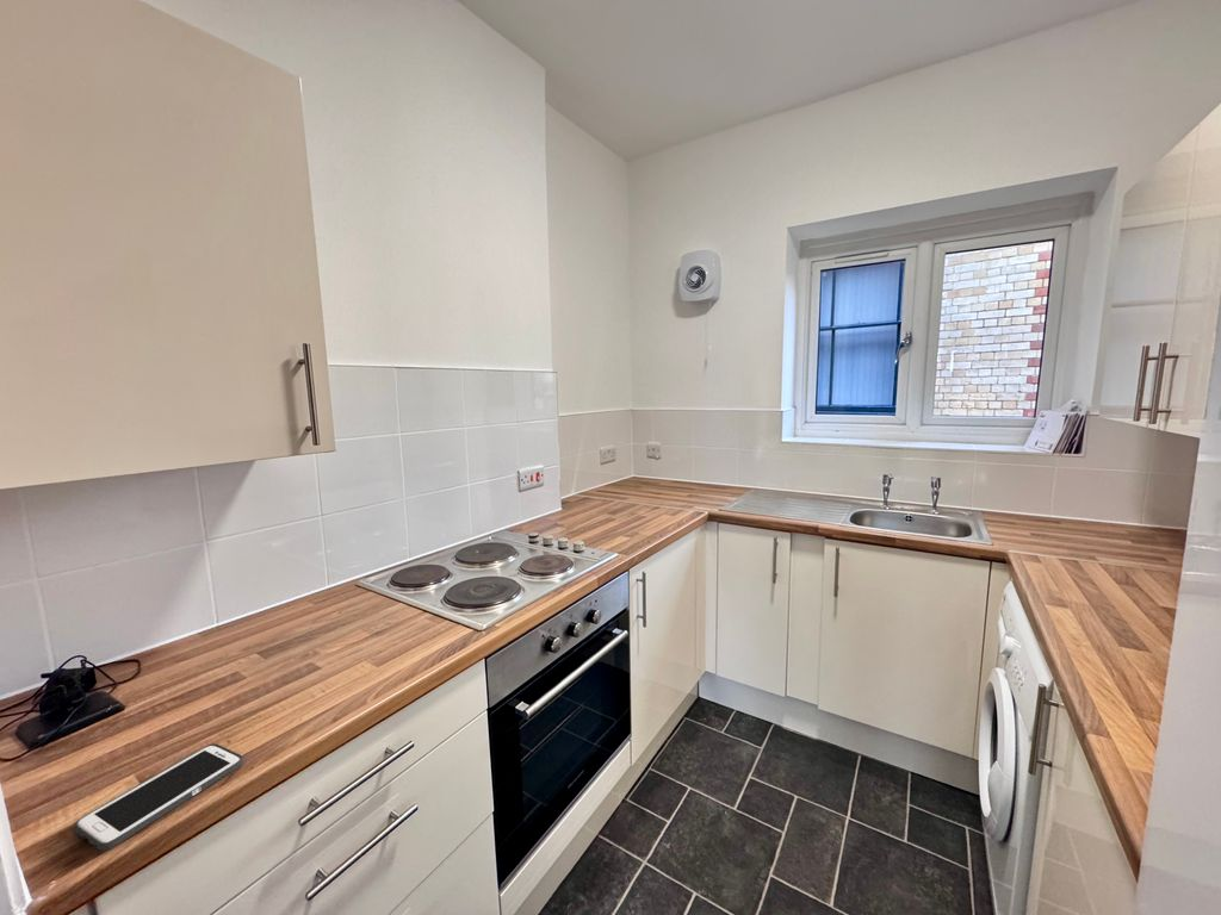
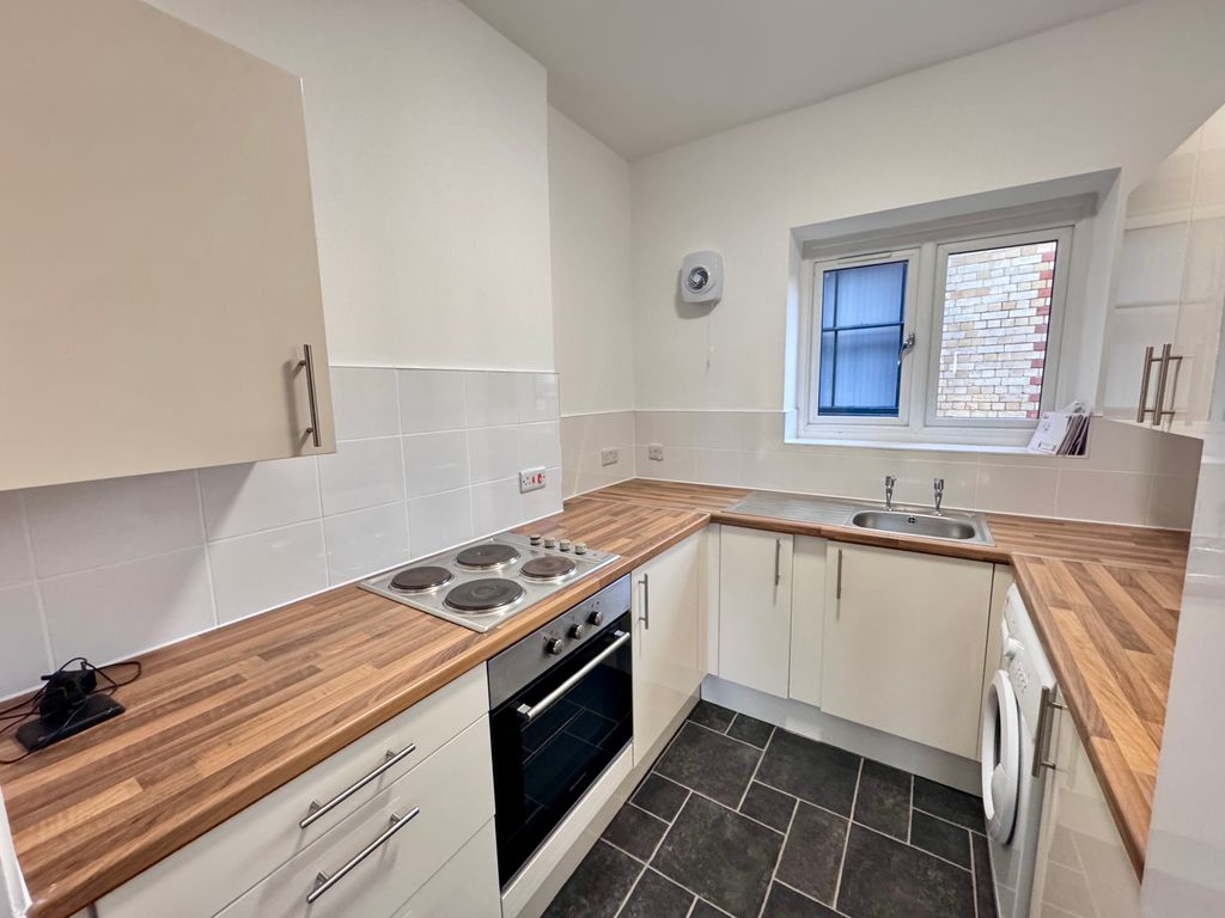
- cell phone [73,742,244,852]
